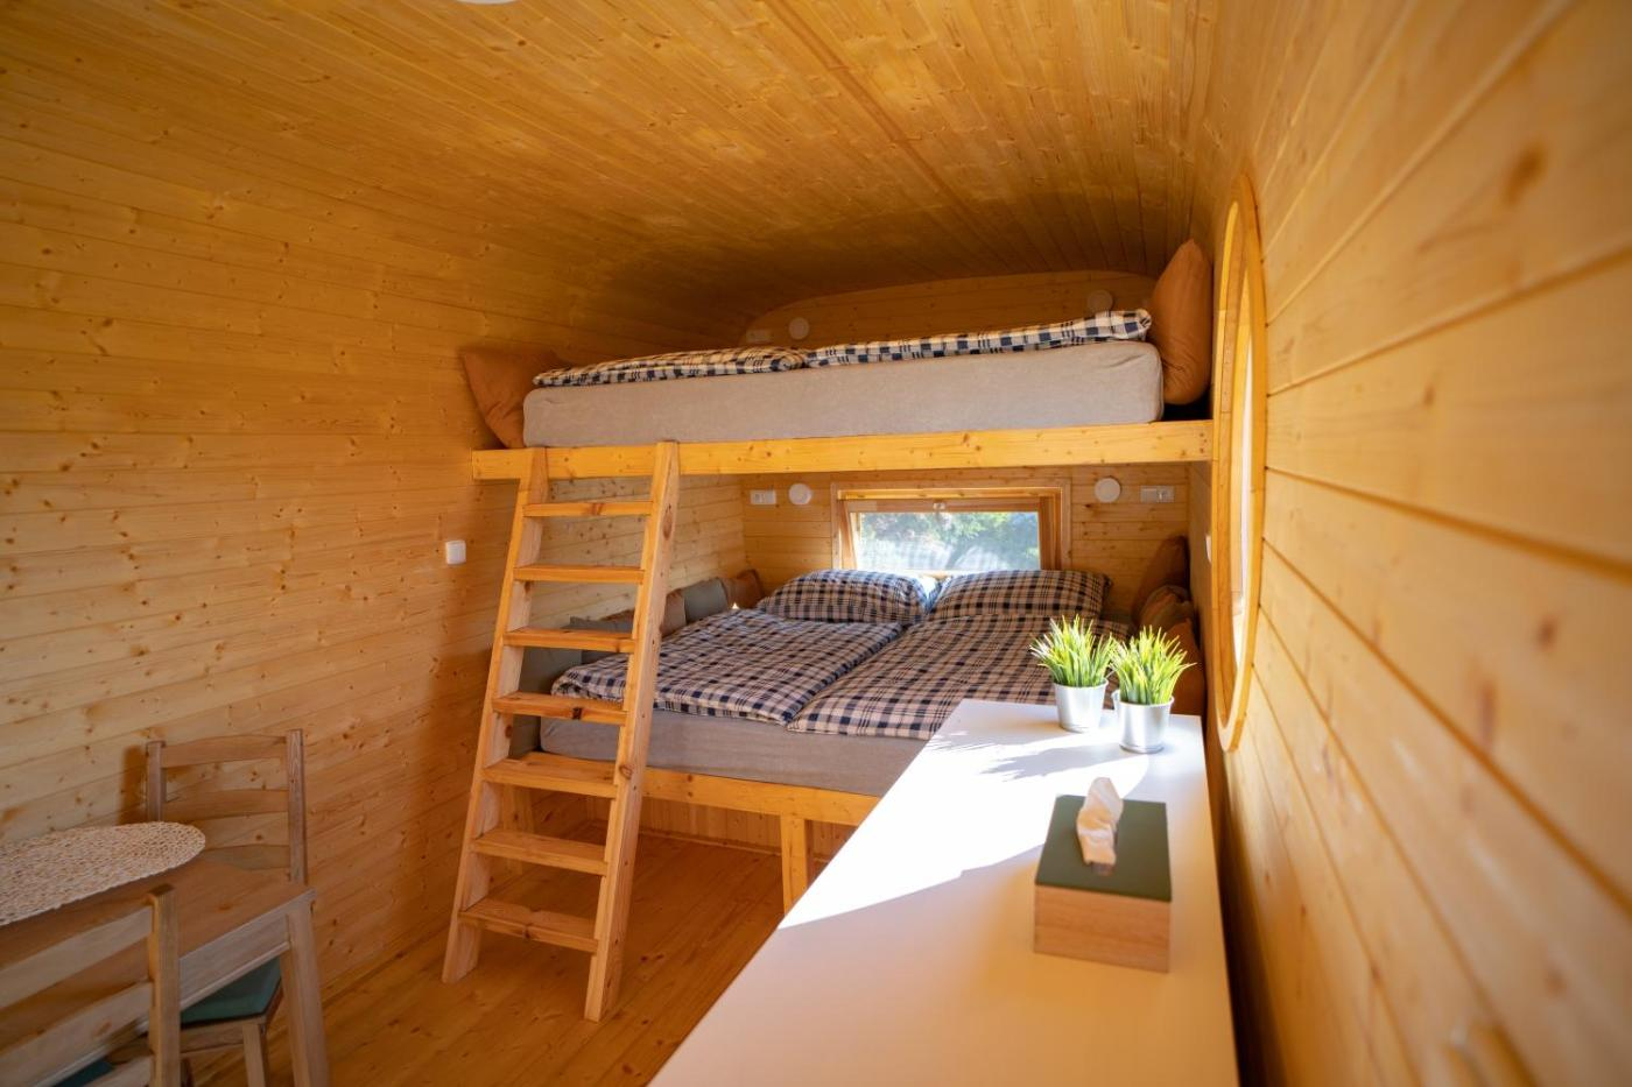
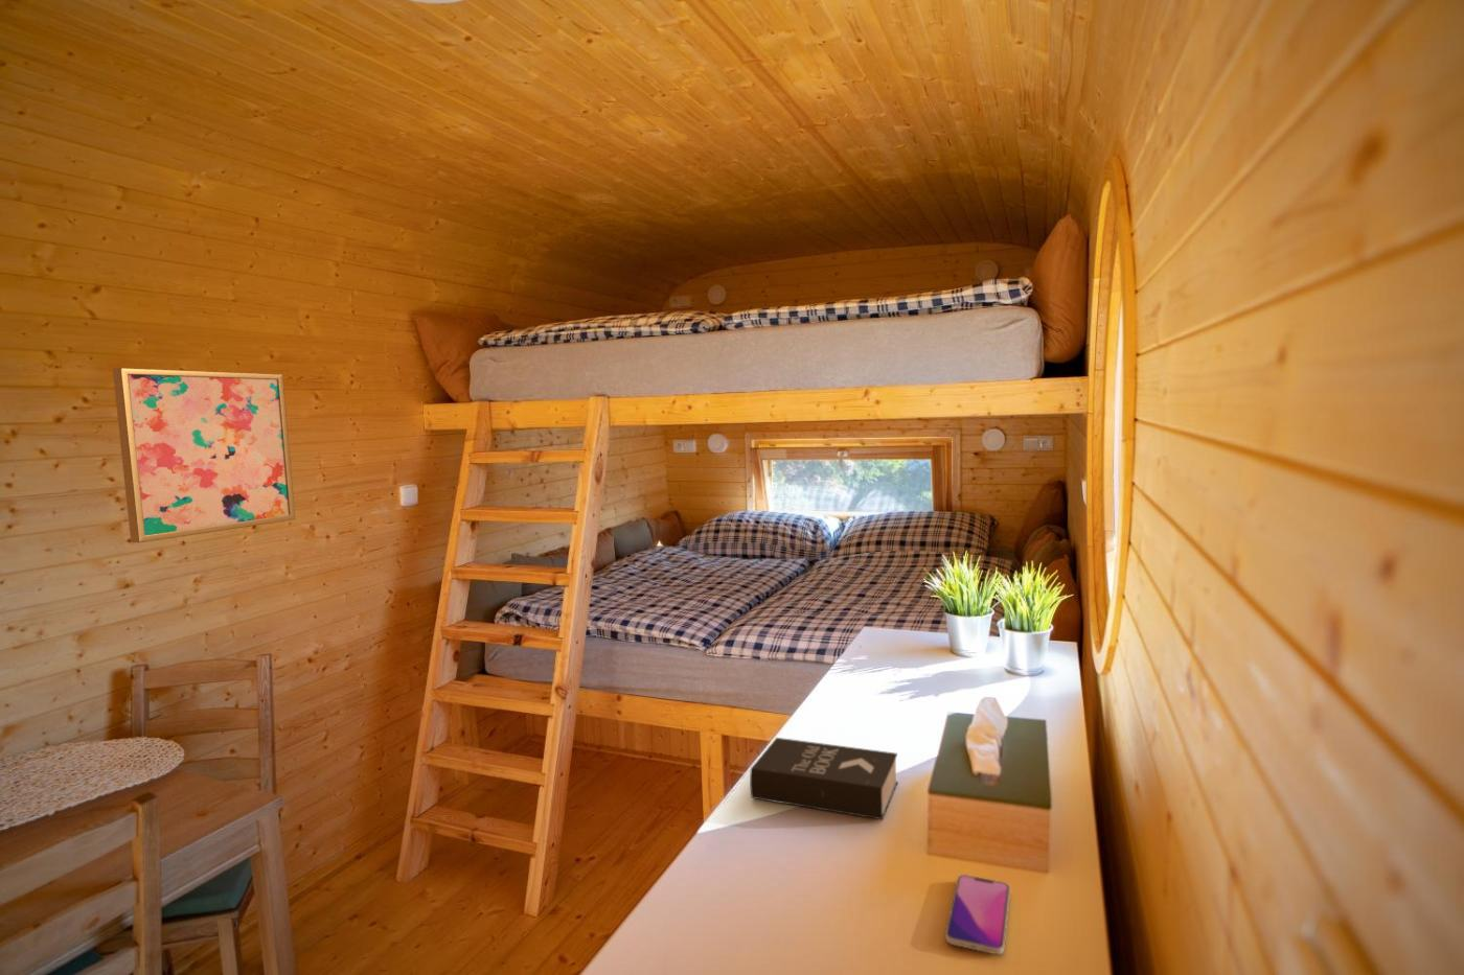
+ book [749,737,899,820]
+ smartphone [945,874,1011,955]
+ wall art [112,367,296,543]
